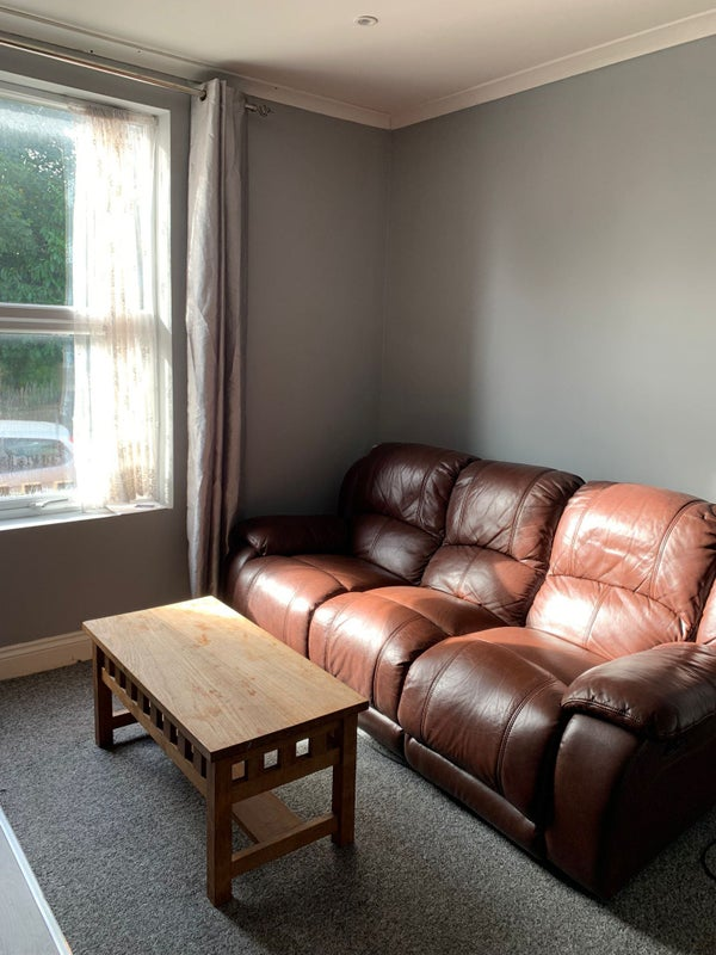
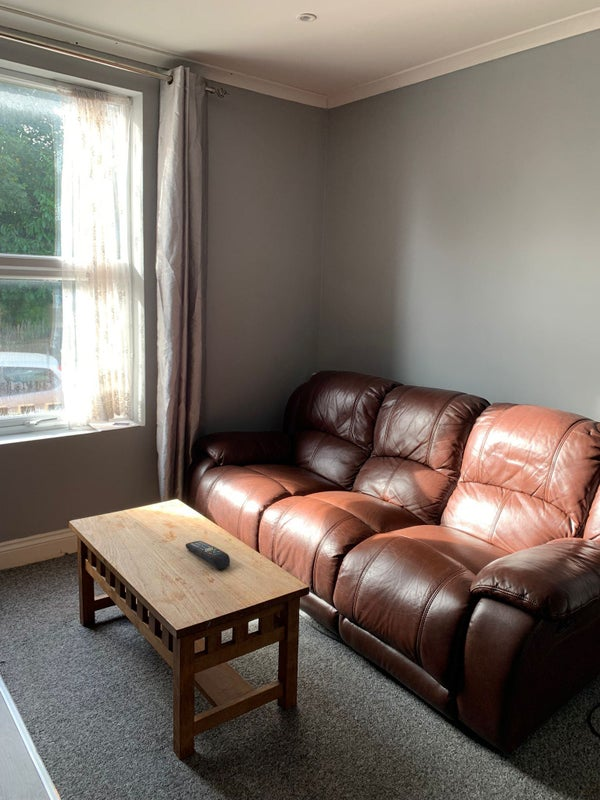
+ remote control [185,540,231,570]
